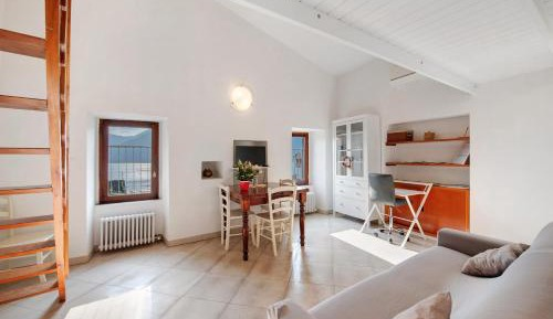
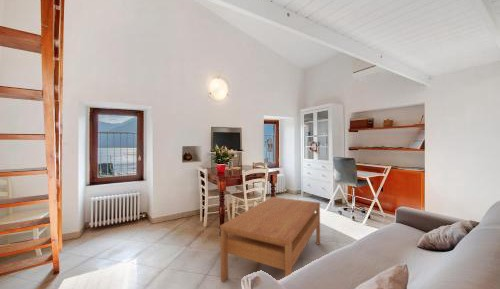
+ coffee table [219,196,321,283]
